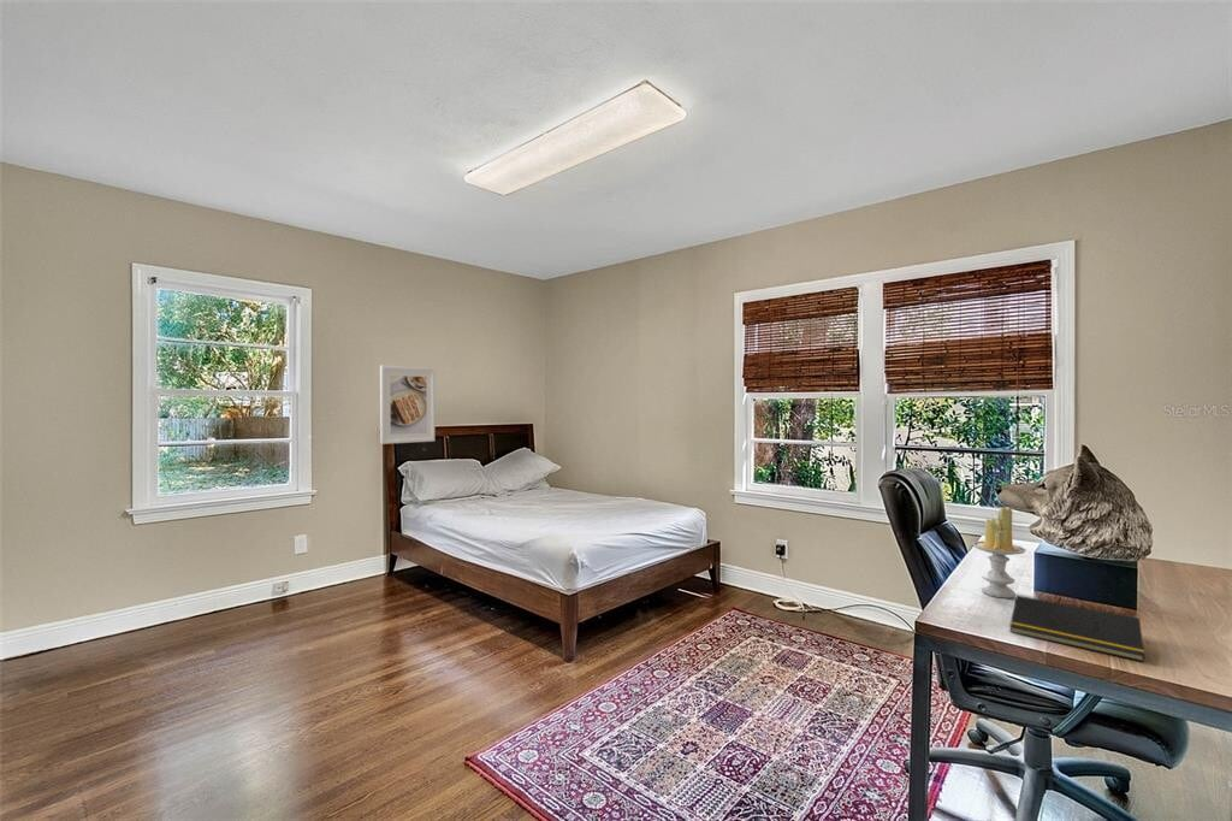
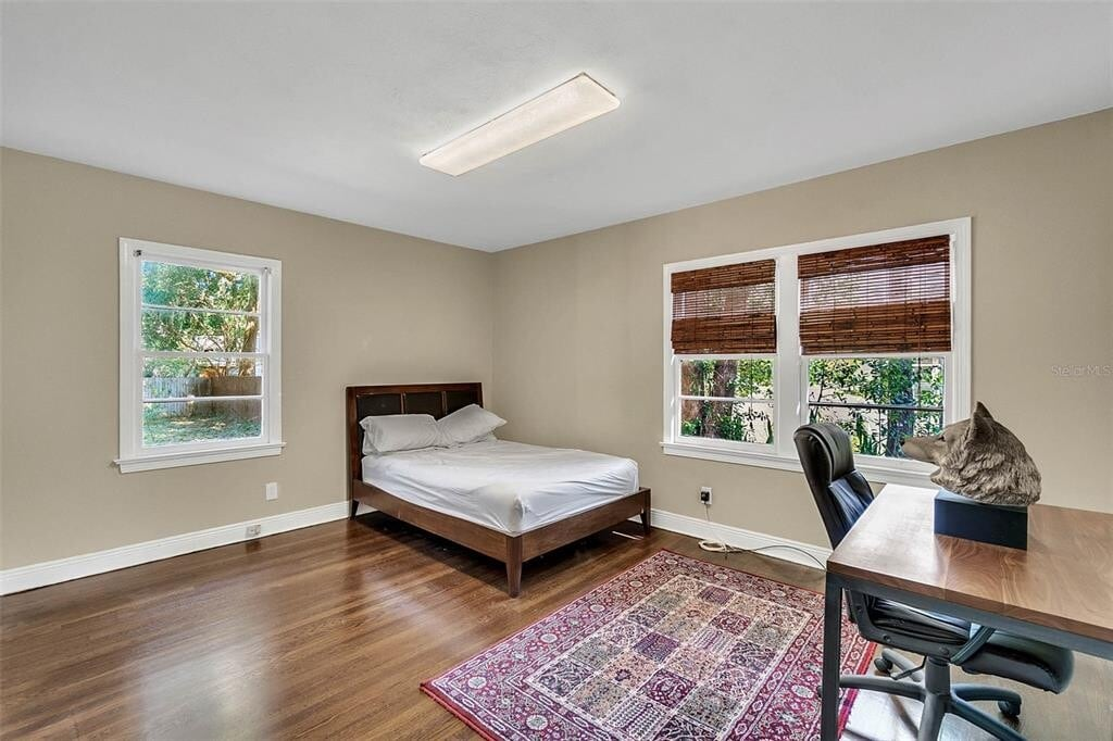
- candle [971,506,1027,599]
- notepad [1008,595,1145,663]
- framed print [379,365,436,445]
